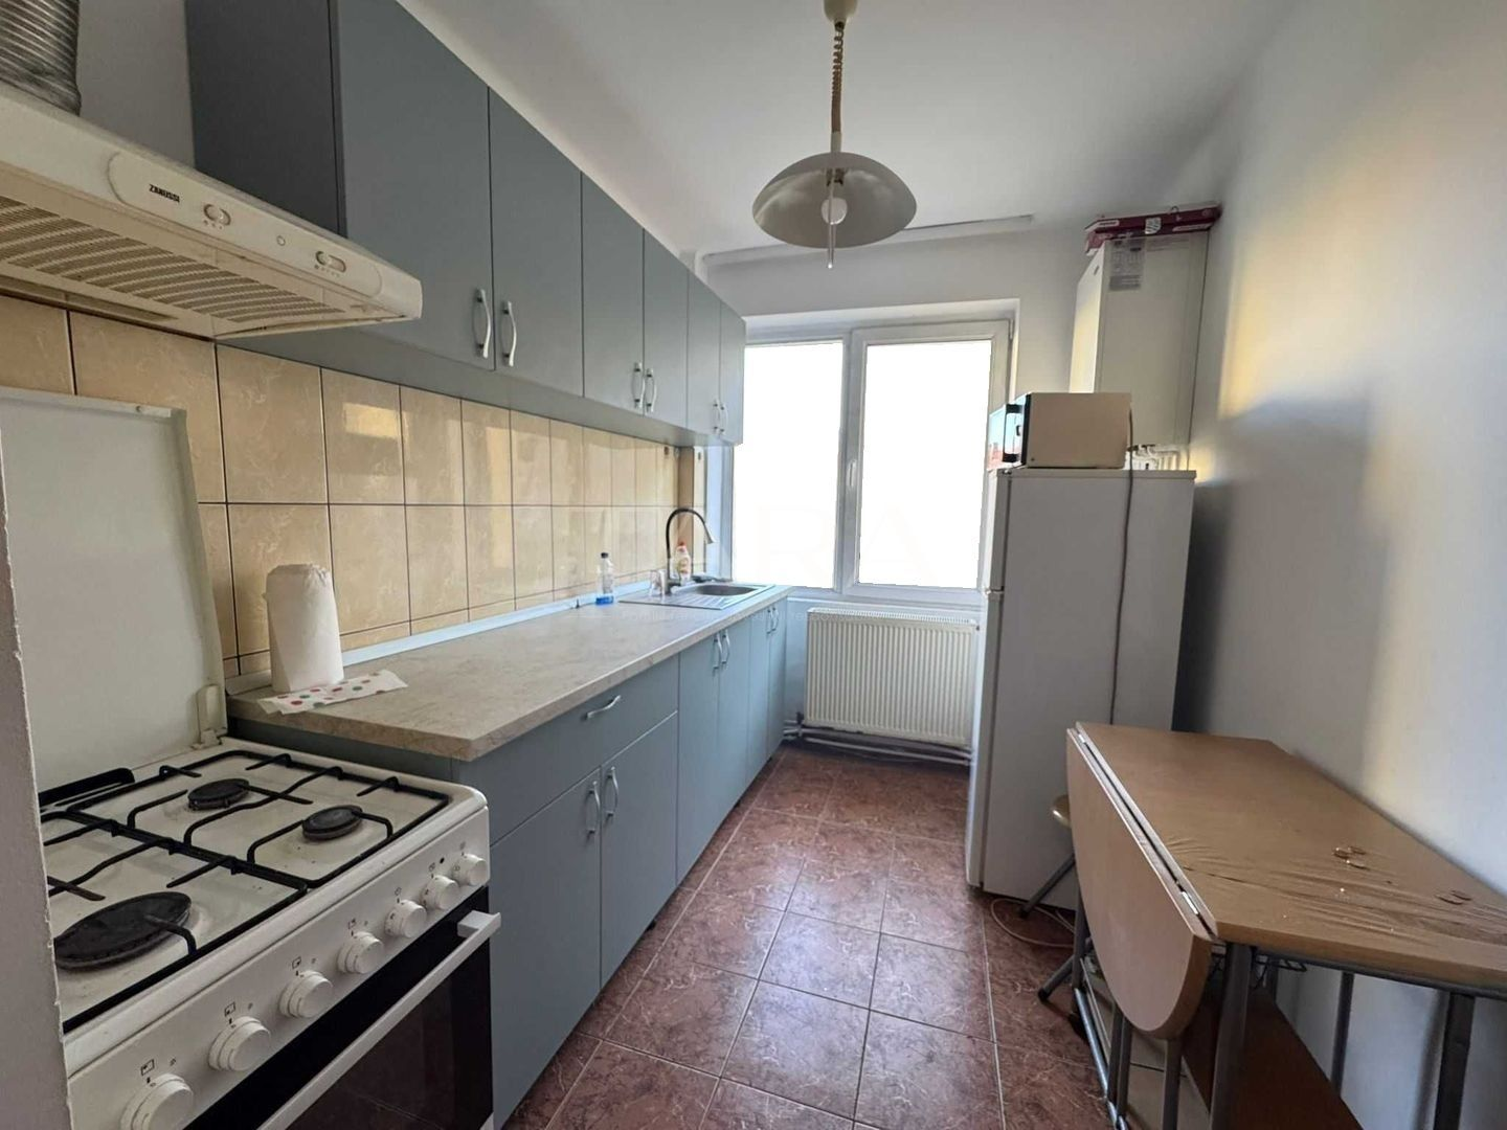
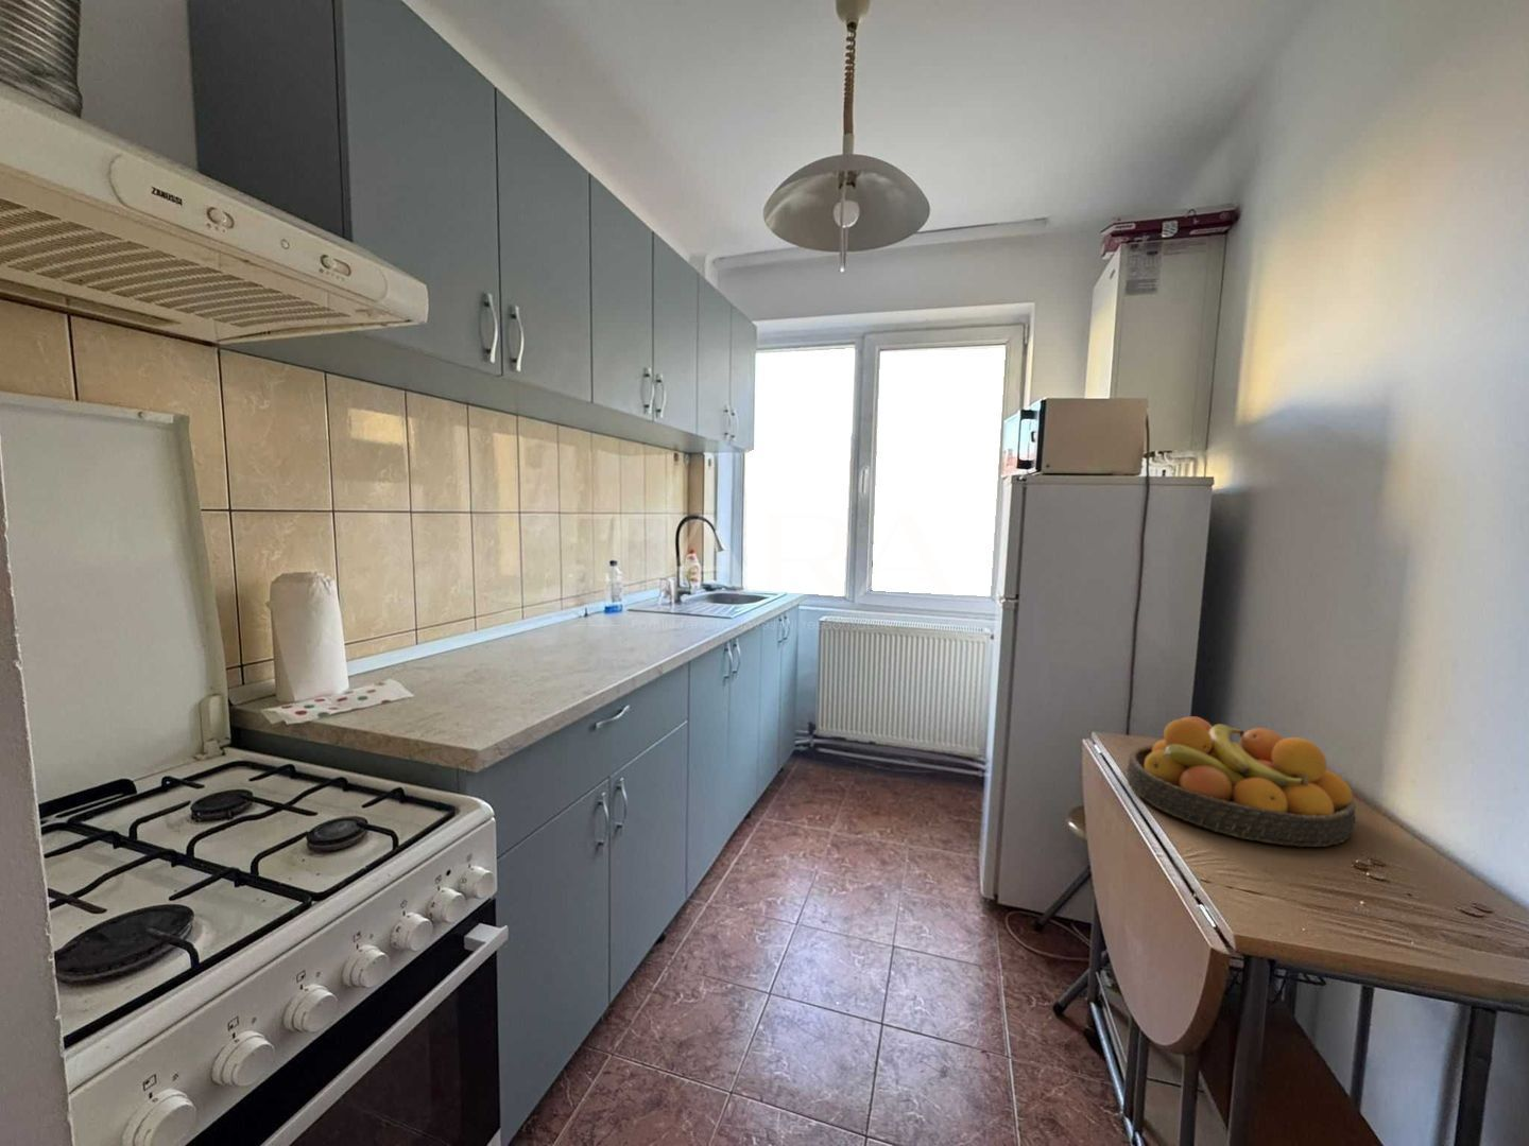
+ fruit bowl [1126,715,1357,847]
